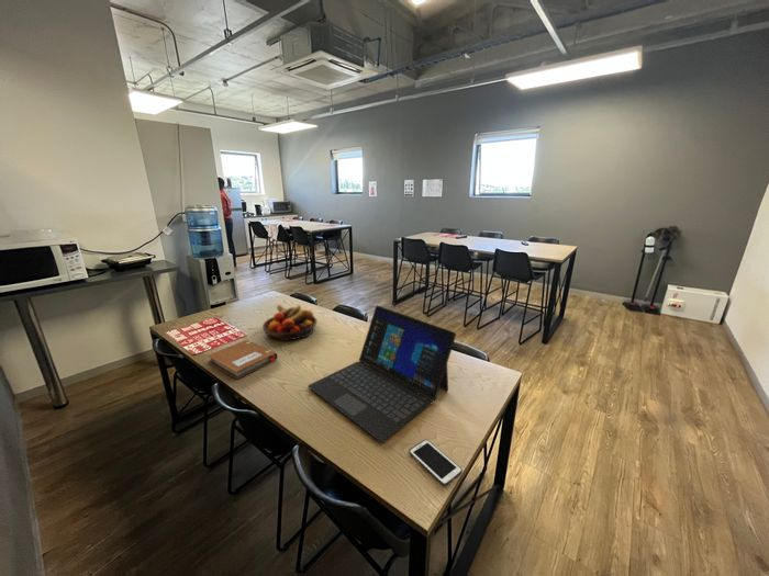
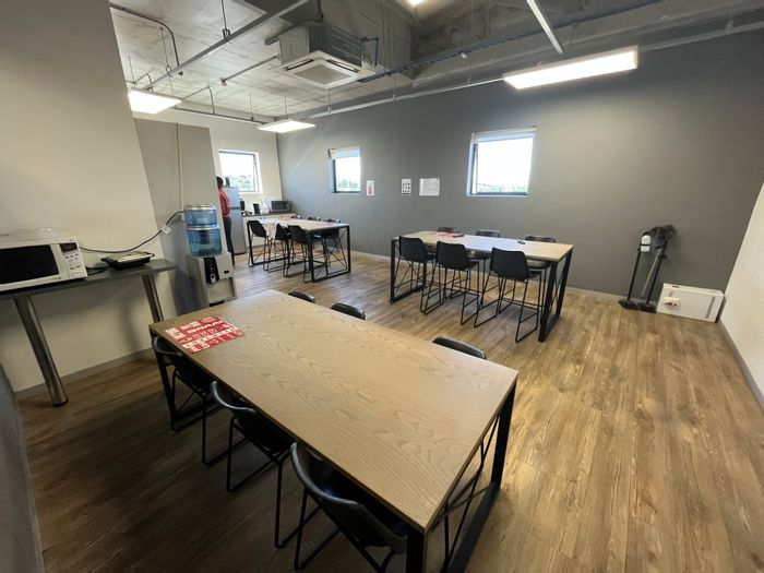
- notebook [205,339,279,380]
- fruit bowl [261,303,319,342]
- laptop [308,305,457,443]
- cell phone [408,439,464,487]
